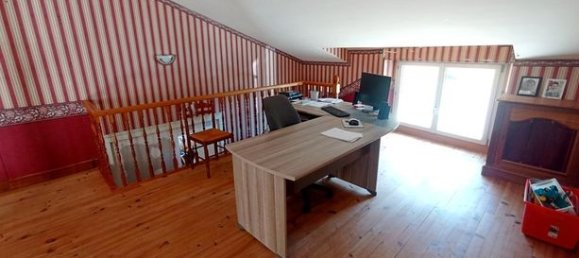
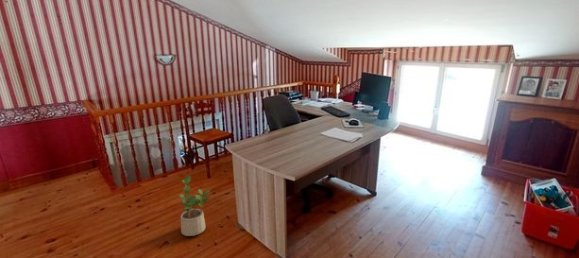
+ potted plant [178,174,211,237]
